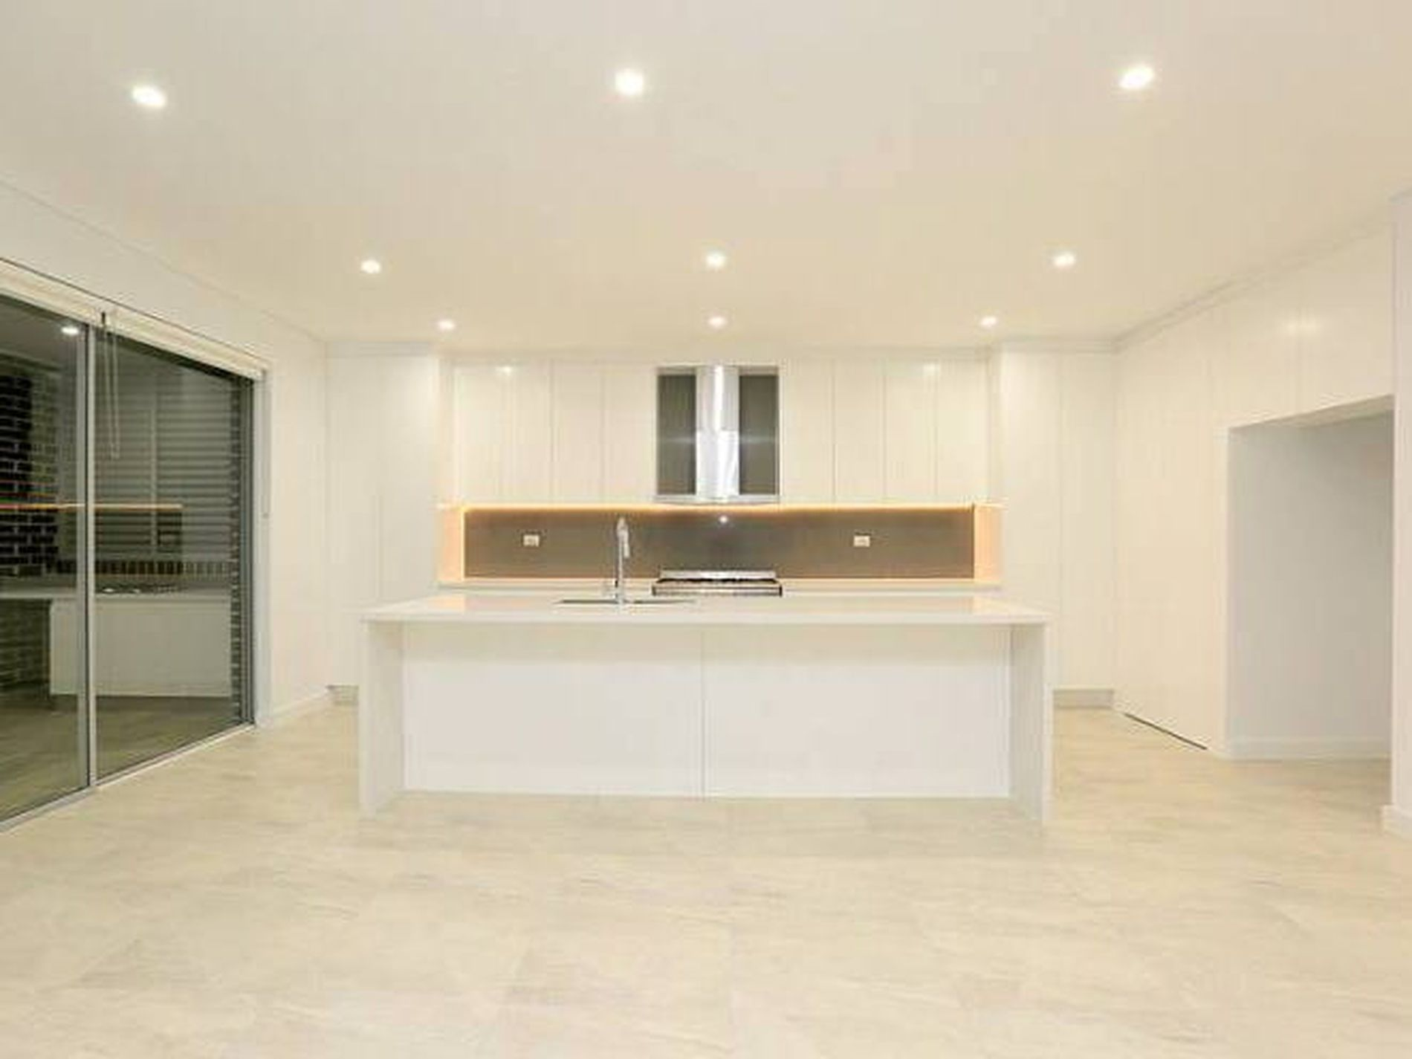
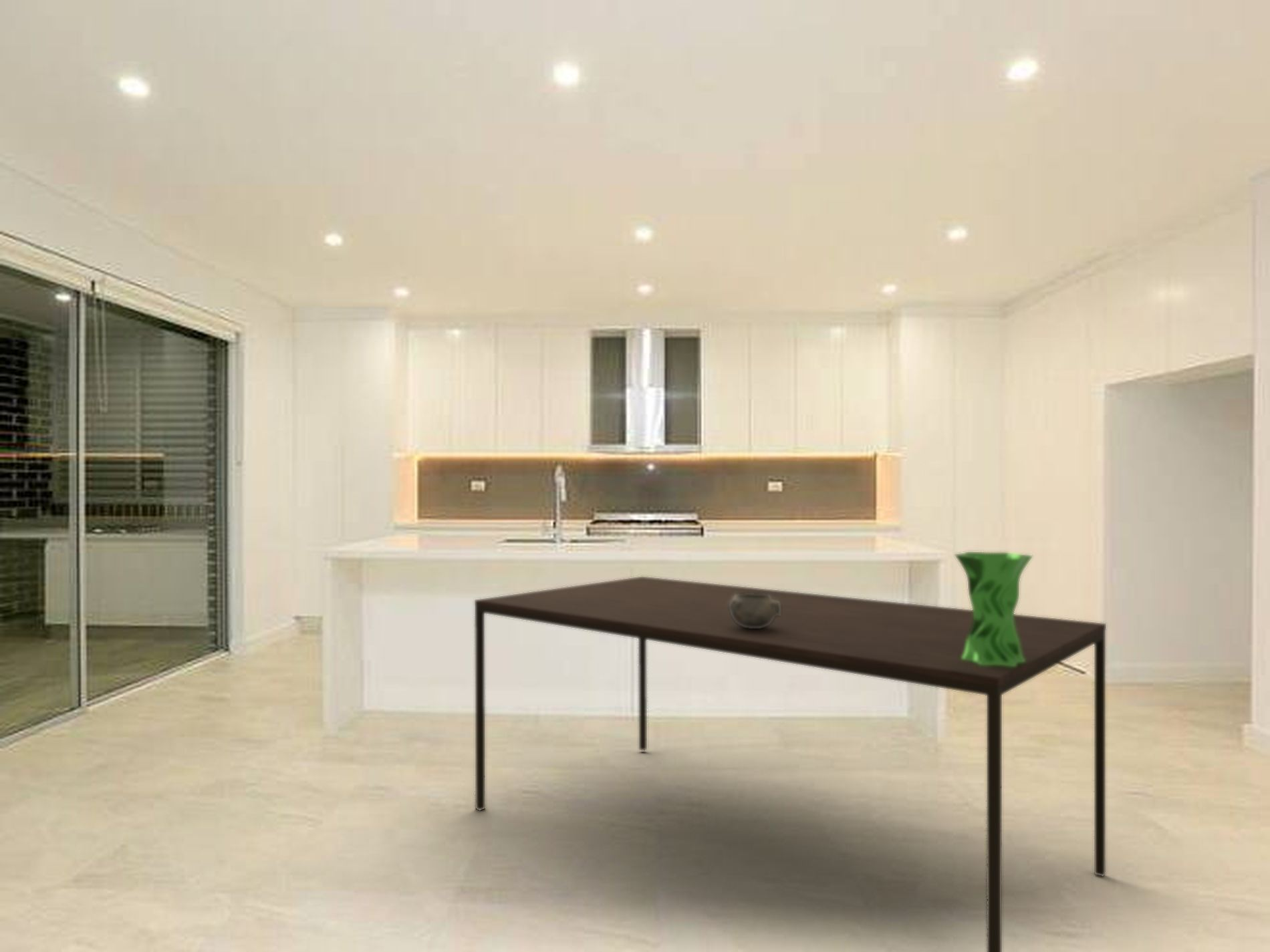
+ dining table [474,576,1107,952]
+ decorative bowl [729,593,781,629]
+ vase [954,551,1034,667]
